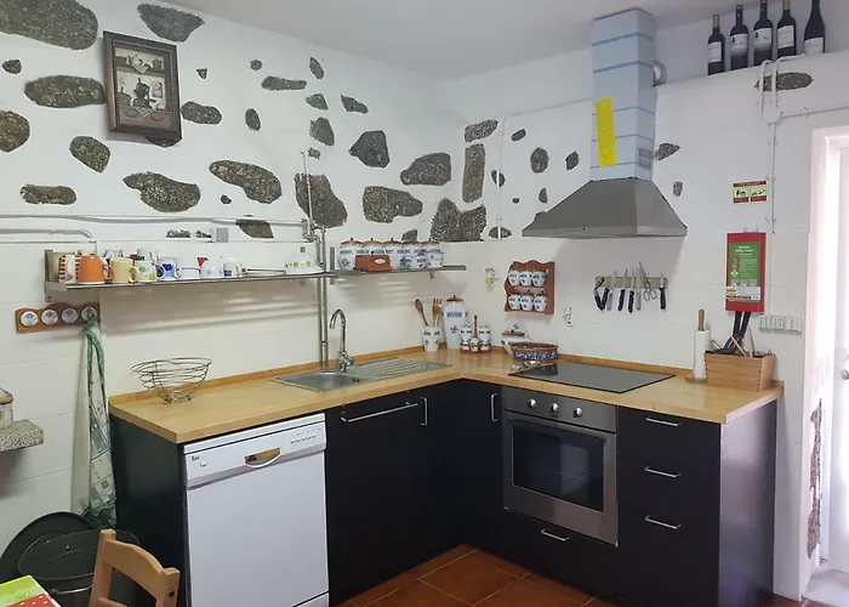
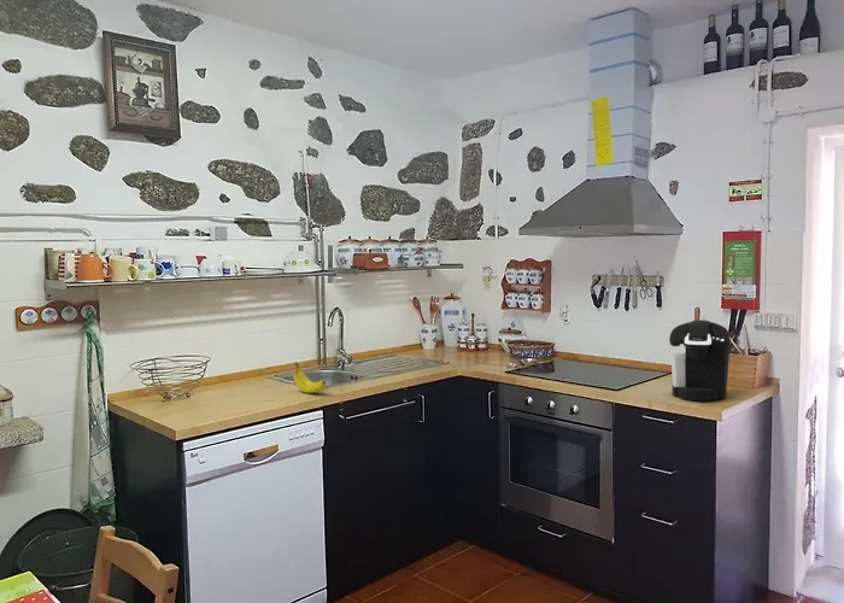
+ fruit [293,361,327,394]
+ coffee maker [668,318,732,403]
